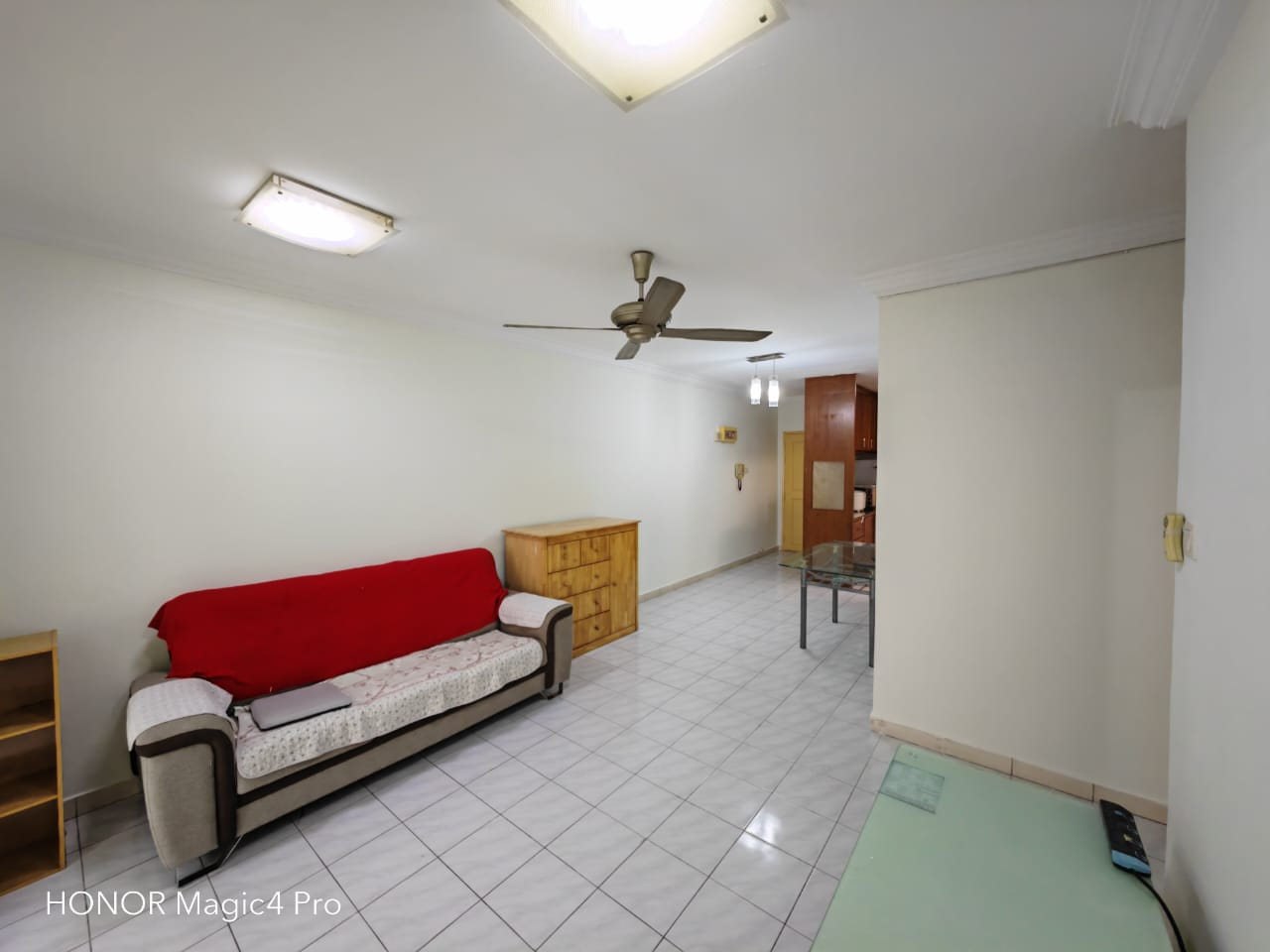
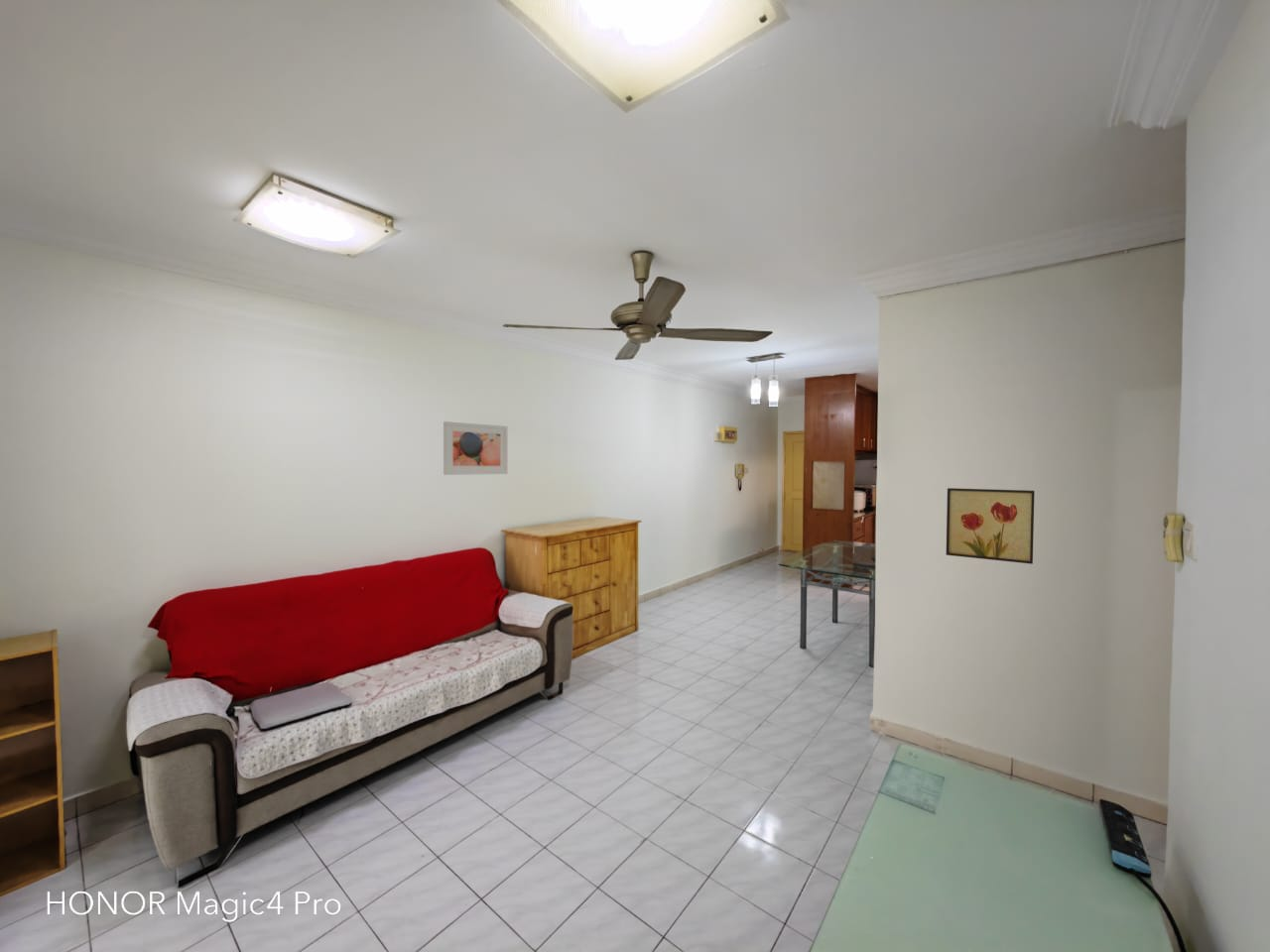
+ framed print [443,420,509,476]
+ wall art [946,487,1036,565]
